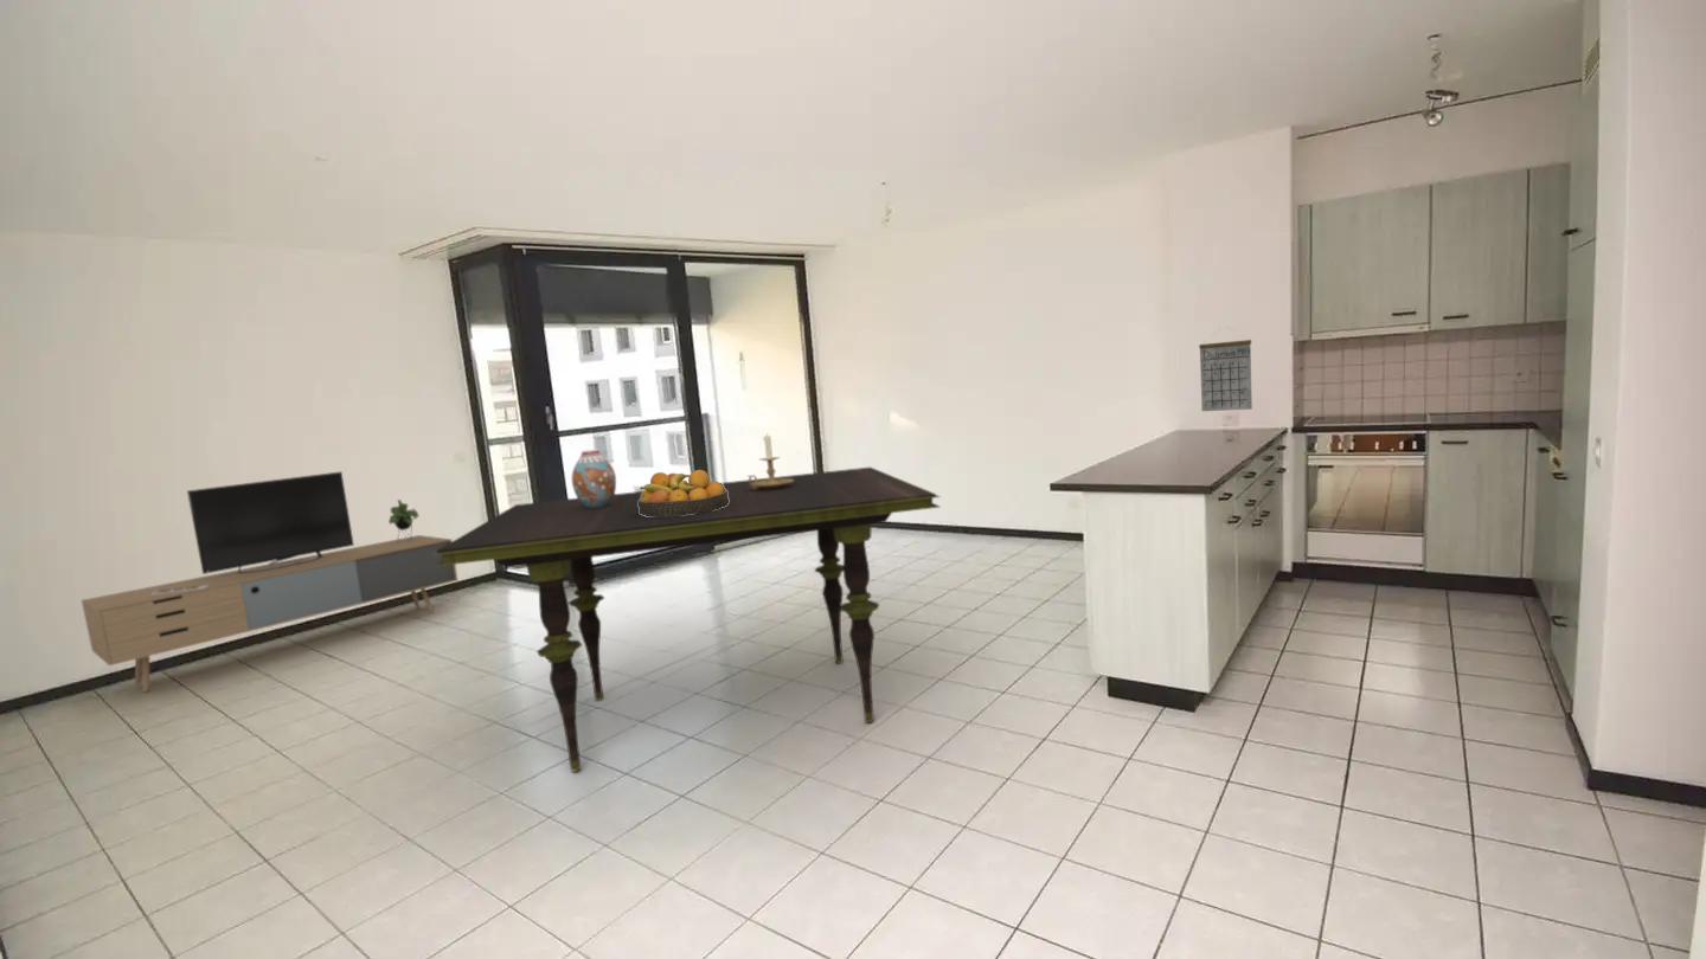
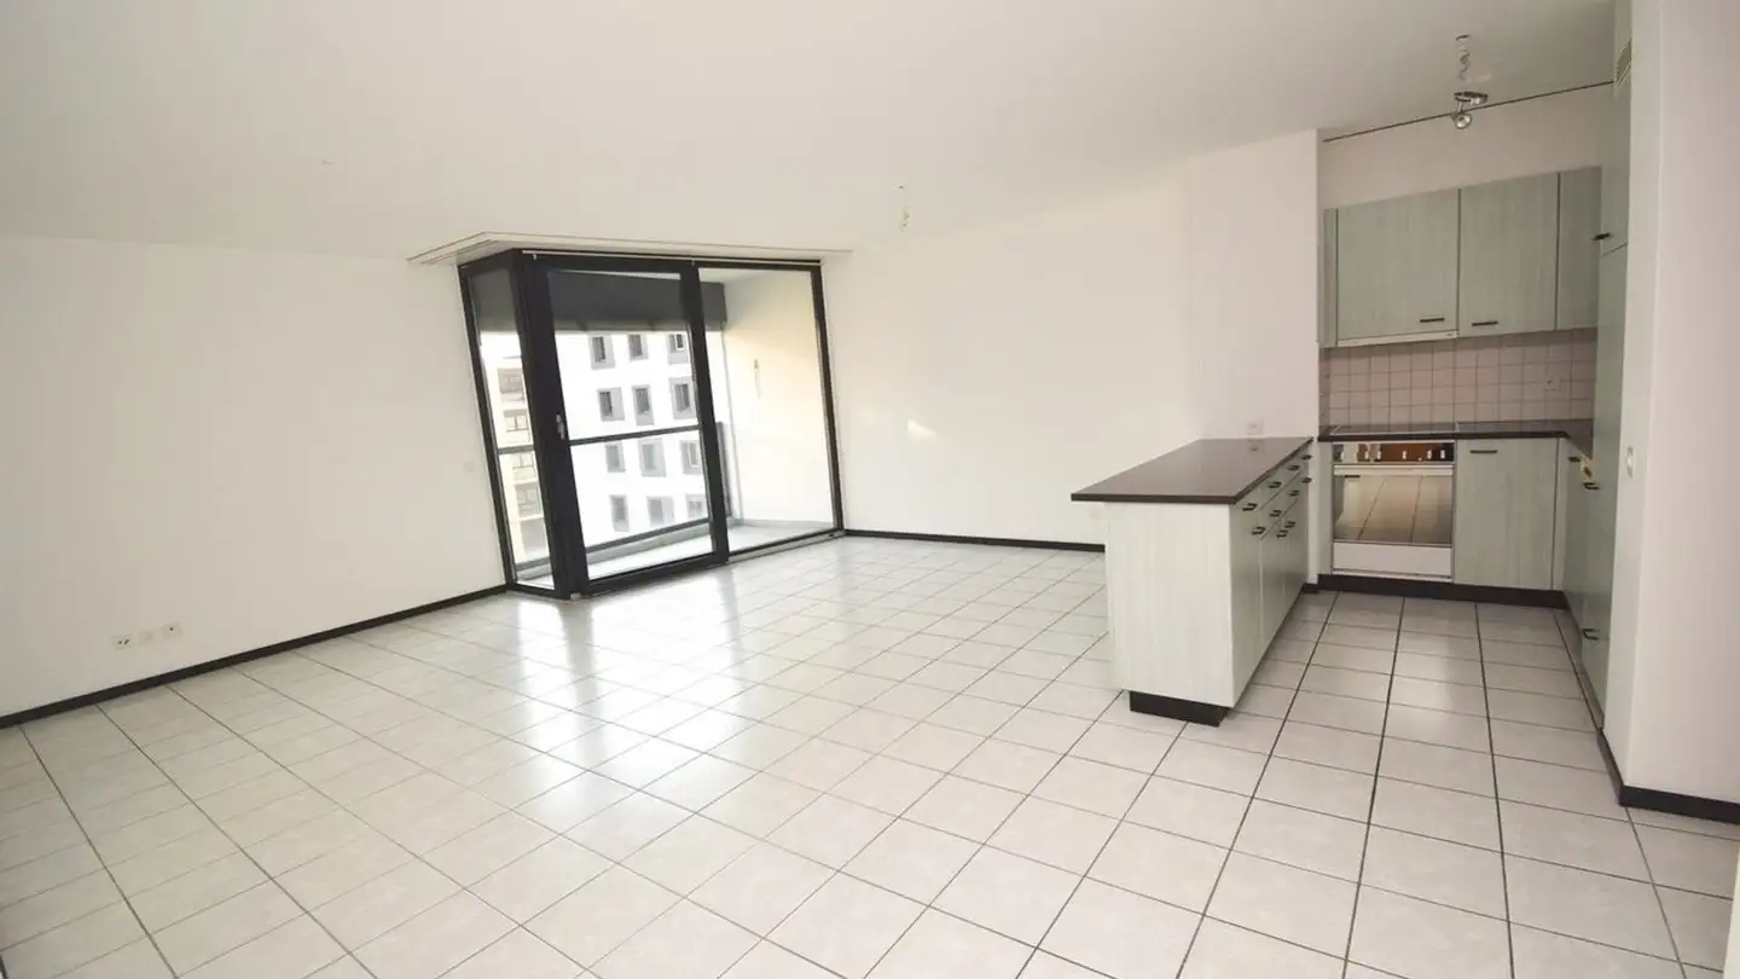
- candle holder [748,432,794,489]
- dining table [432,465,942,772]
- calendar [1198,327,1253,412]
- fruit bowl [639,469,729,516]
- media console [81,470,458,693]
- vase [570,449,617,508]
